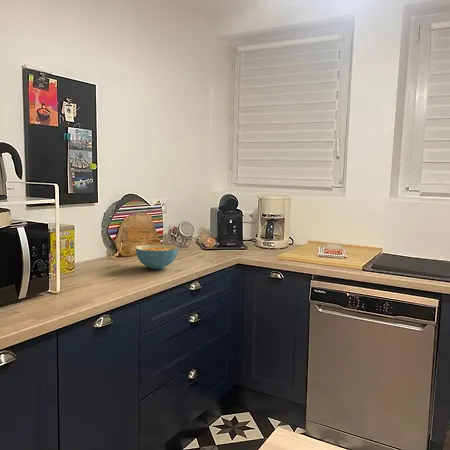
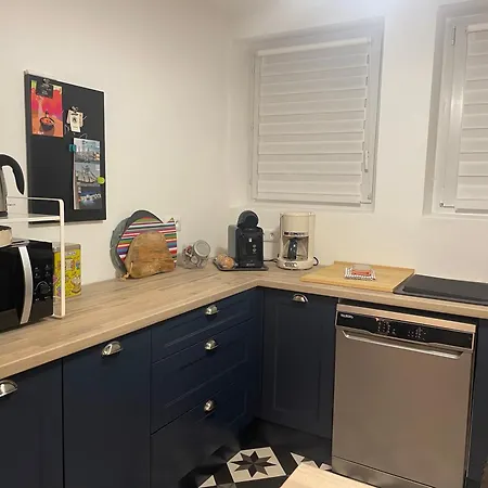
- cereal bowl [135,244,179,270]
